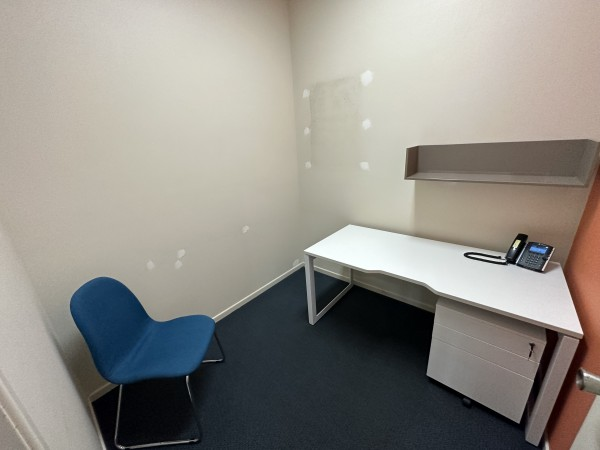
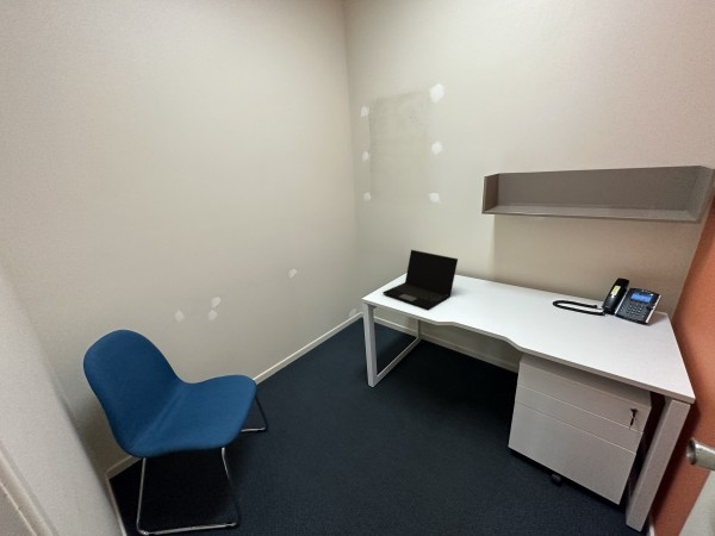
+ laptop [381,249,459,311]
